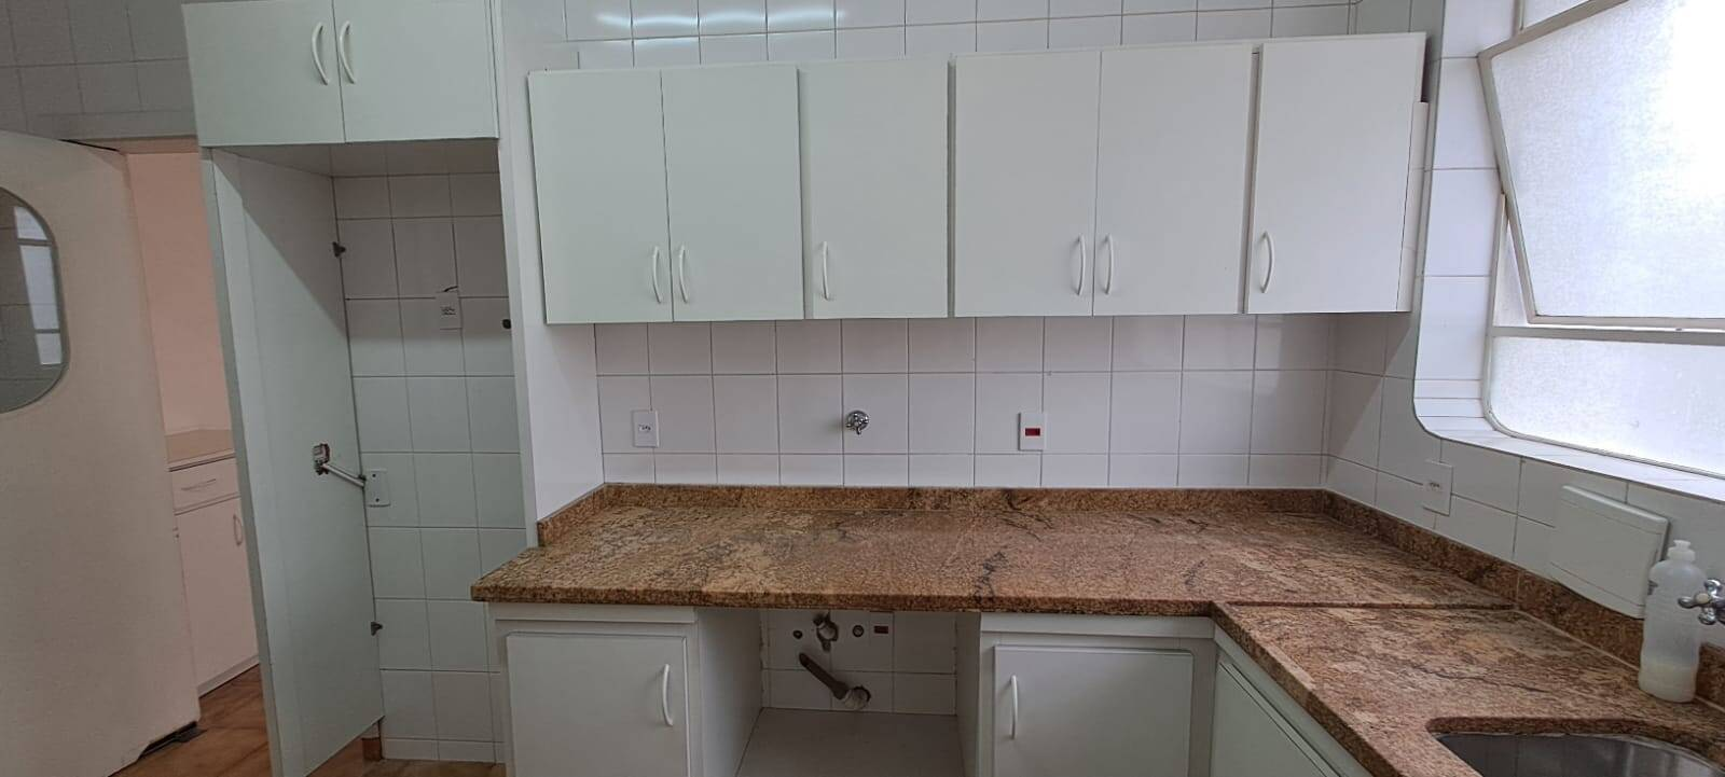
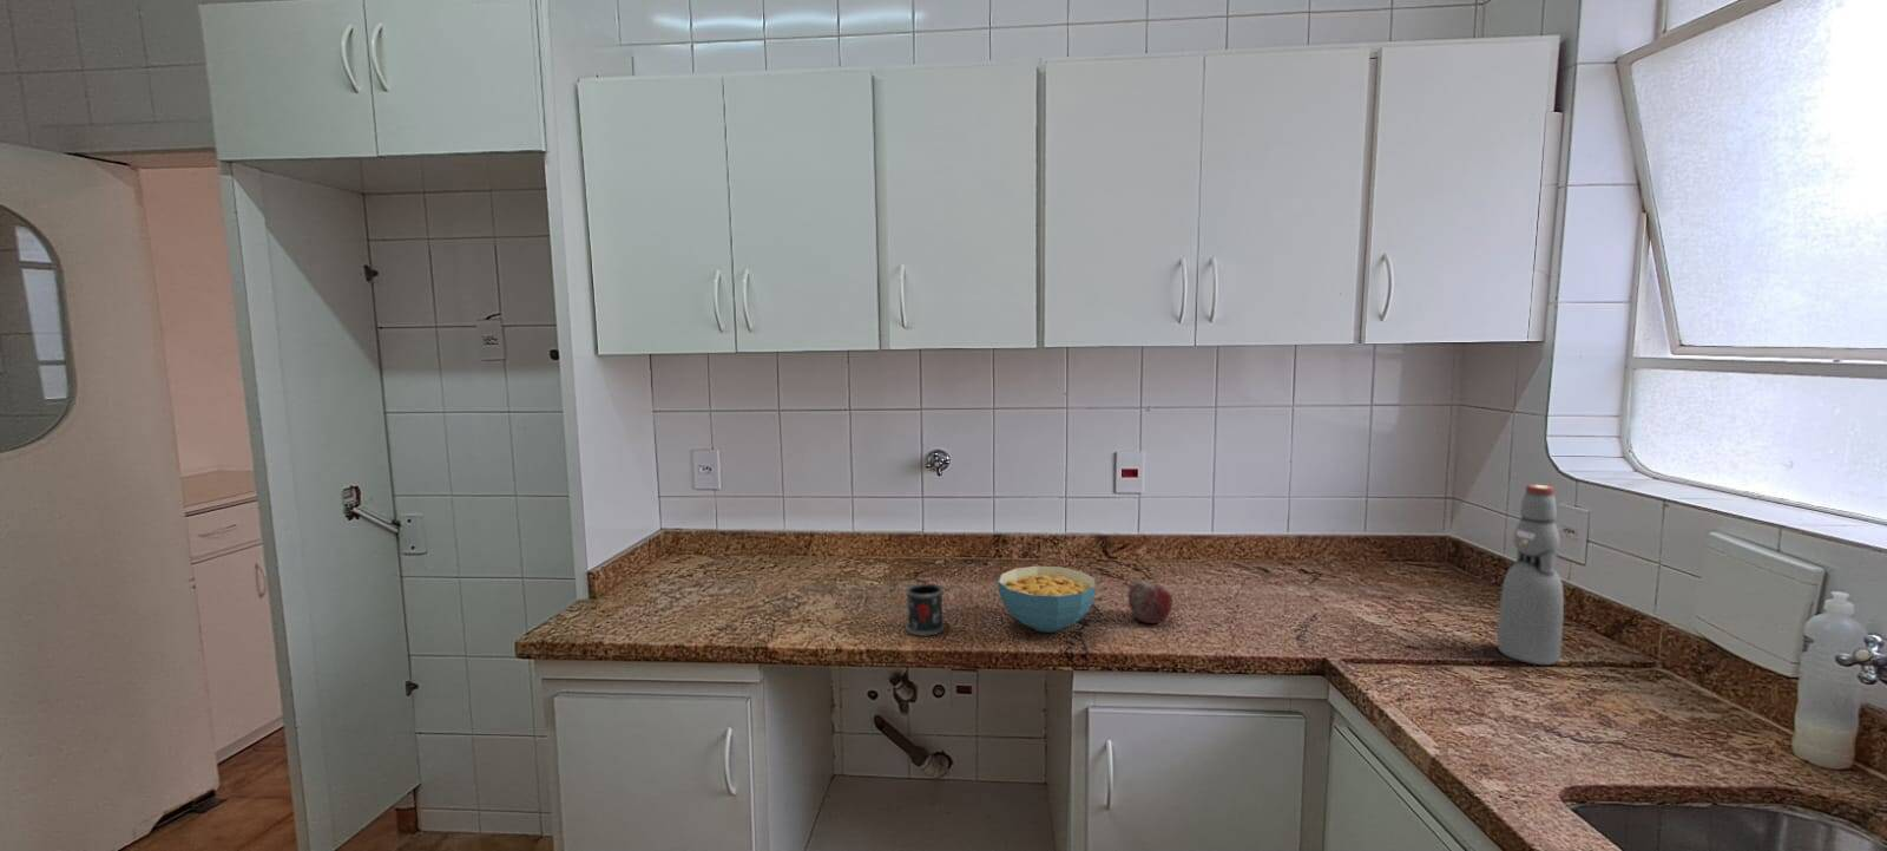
+ mug [905,581,965,638]
+ bottle [1497,484,1564,666]
+ cereal bowl [996,566,1096,634]
+ apple [1126,579,1175,625]
